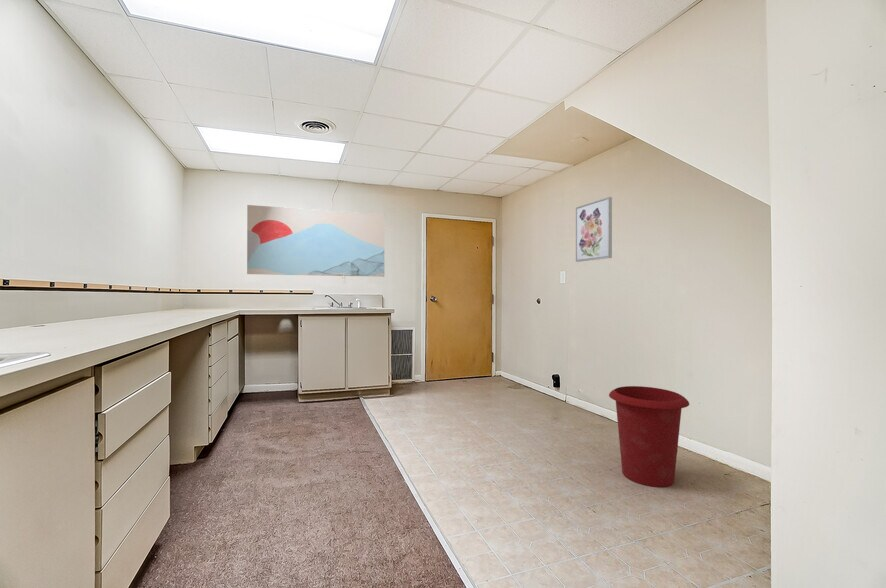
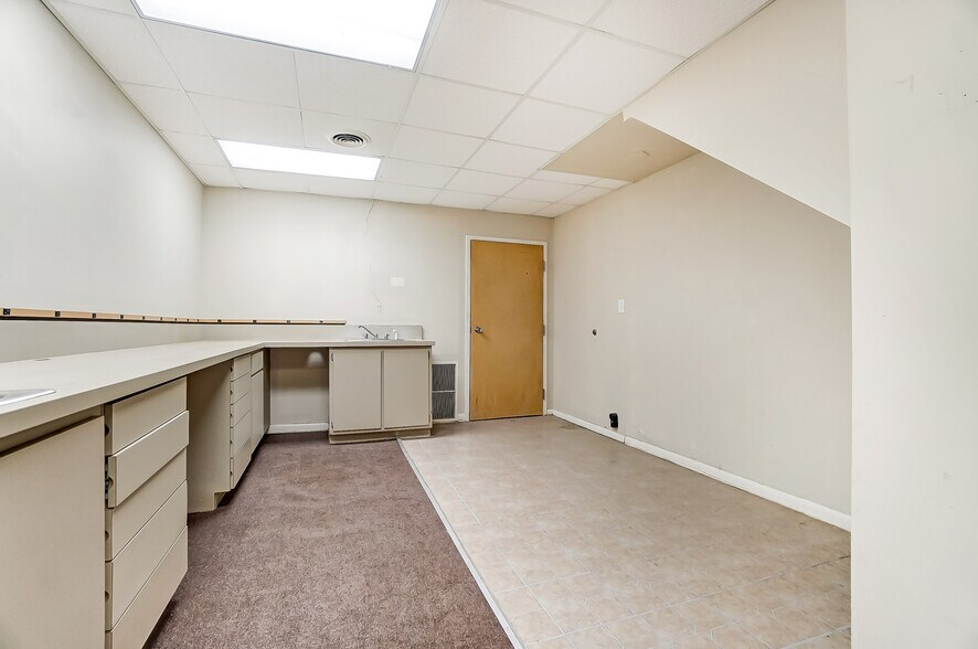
- waste bin [608,385,690,488]
- wall art [575,196,613,263]
- wall art [246,204,386,278]
